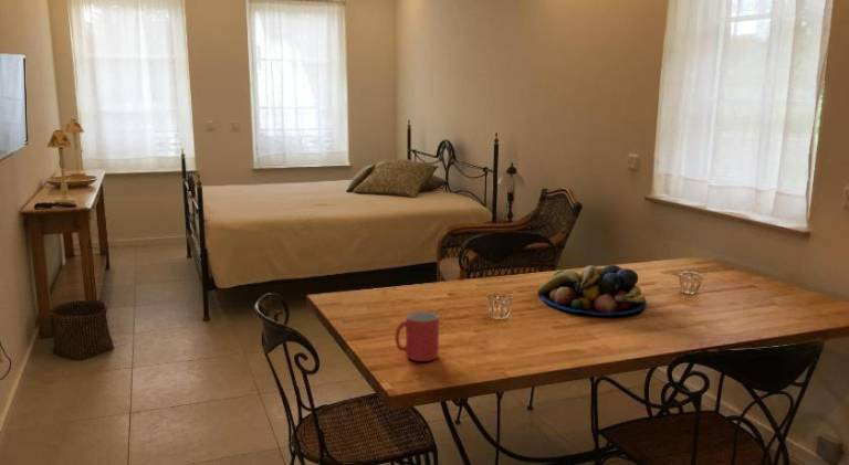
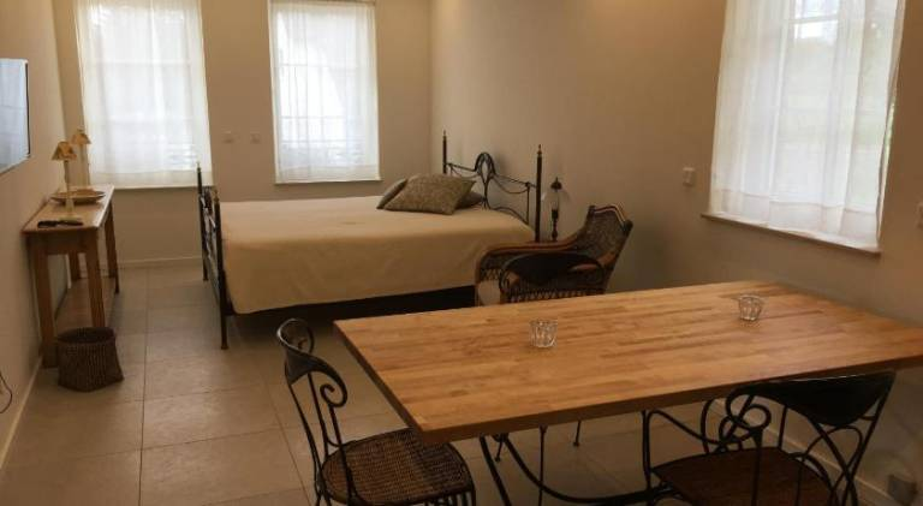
- mug [394,310,440,362]
- fruit bowl [536,264,648,317]
